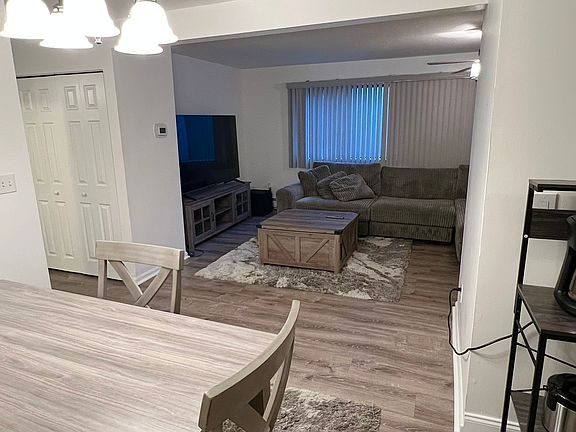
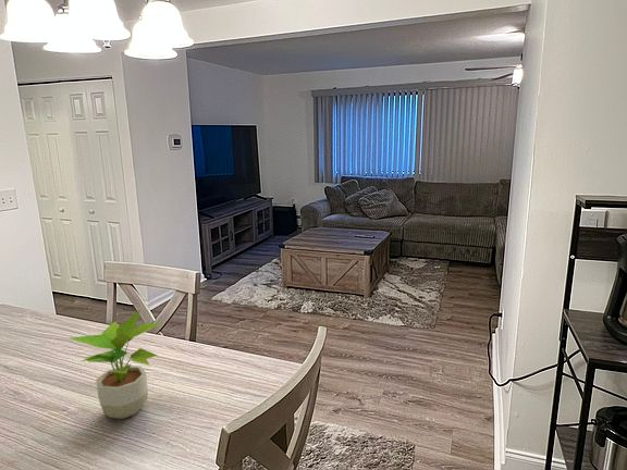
+ potted plant [67,309,164,420]
